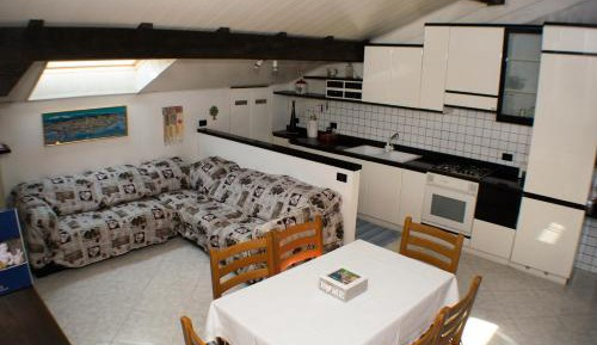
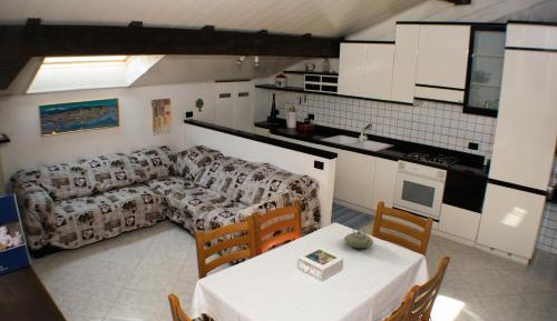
+ teapot [343,221,374,250]
